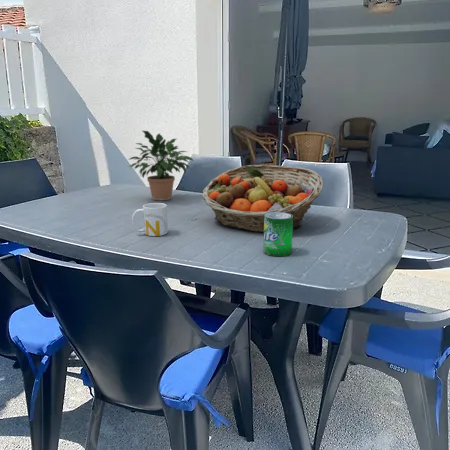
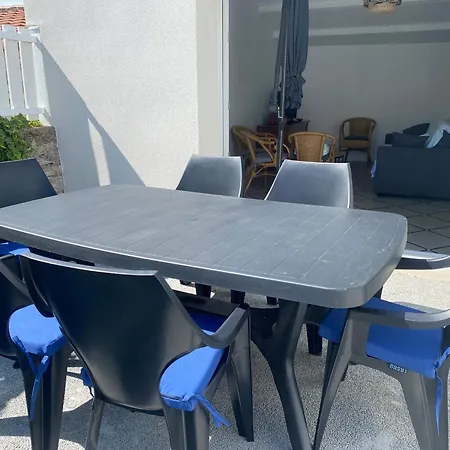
- mug [131,202,169,237]
- potted plant [128,130,195,201]
- beverage can [263,212,294,257]
- fruit basket [201,164,324,233]
